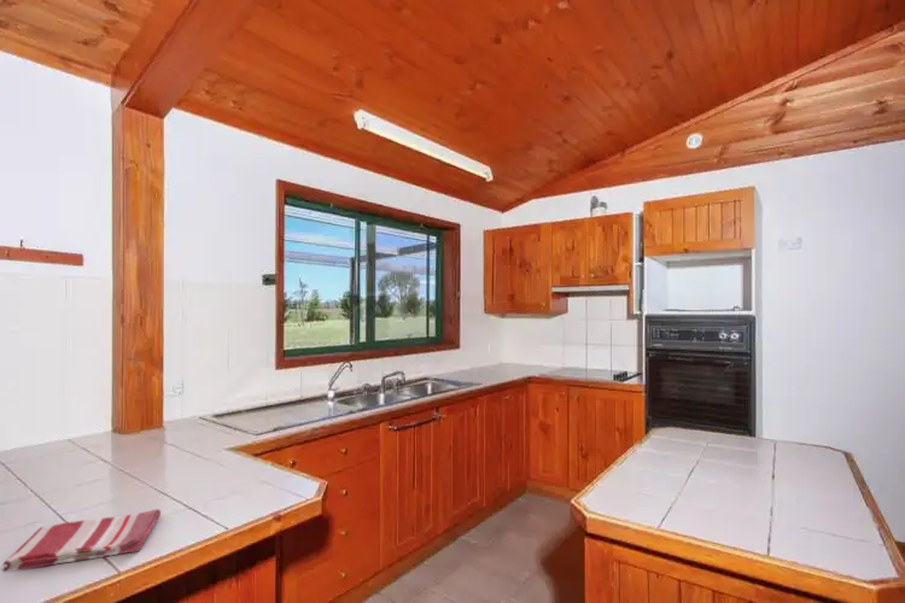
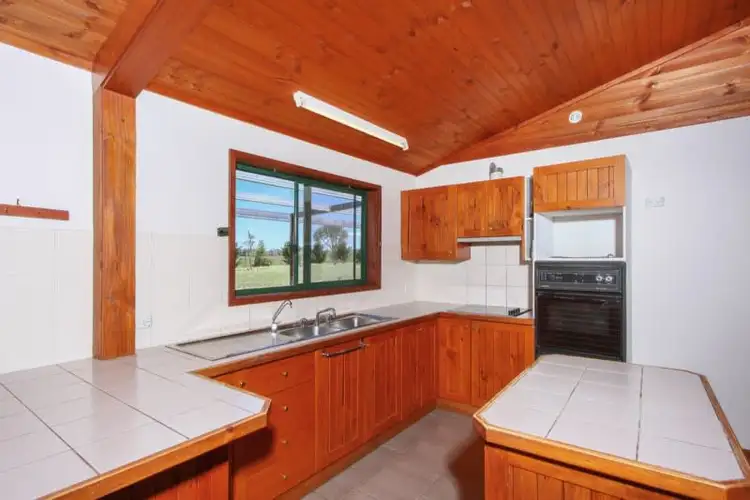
- dish towel [1,508,162,573]
